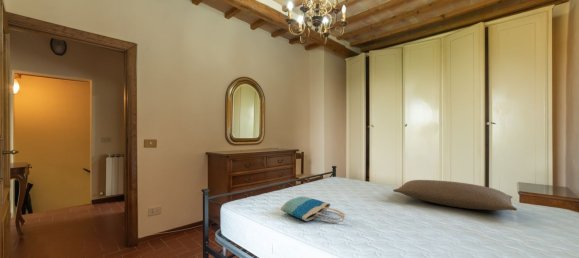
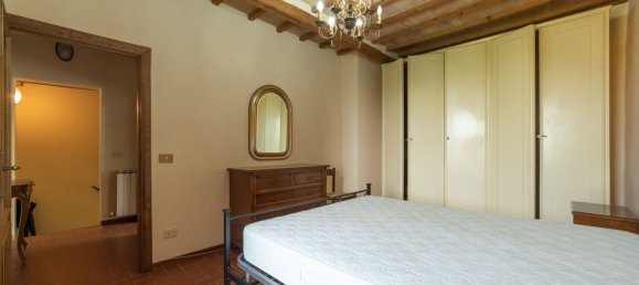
- tote bag [280,196,346,224]
- pillow [392,179,518,212]
